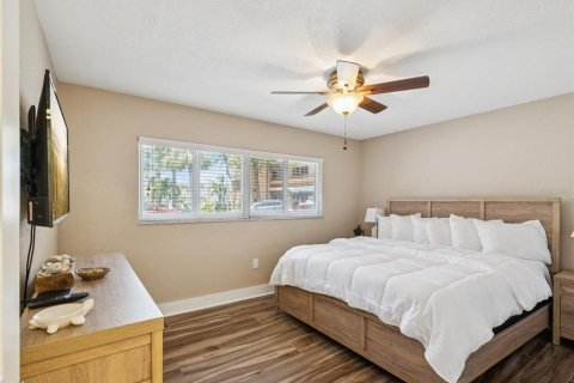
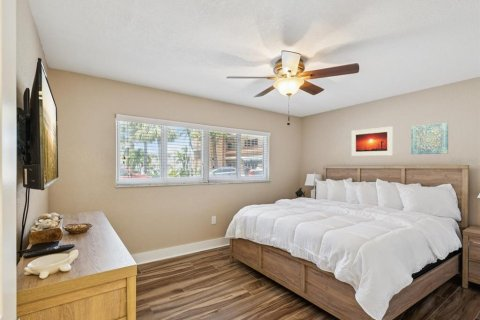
+ wall art [410,122,449,155]
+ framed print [351,126,394,157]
